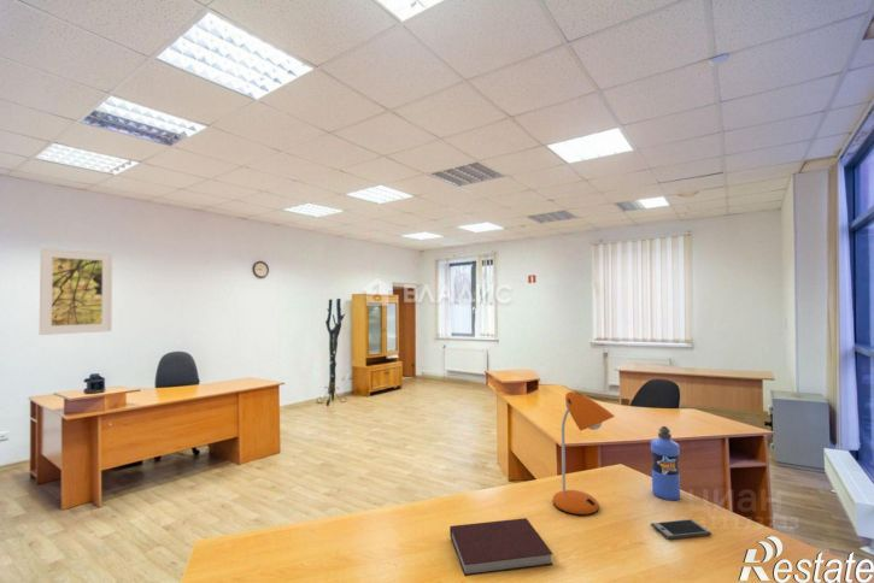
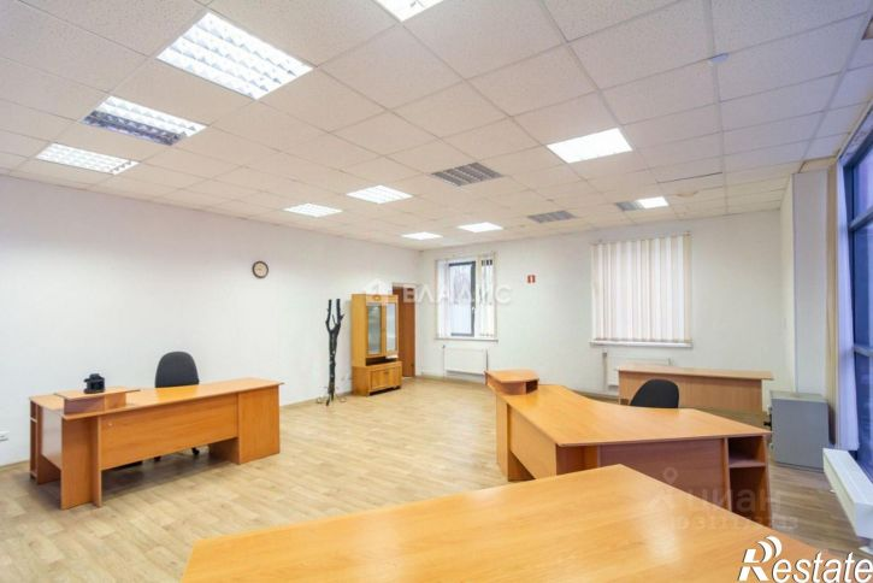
- desk lamp [552,390,616,517]
- notebook [448,517,555,577]
- smartphone [650,518,712,541]
- water bottle [650,425,681,501]
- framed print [39,247,113,336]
